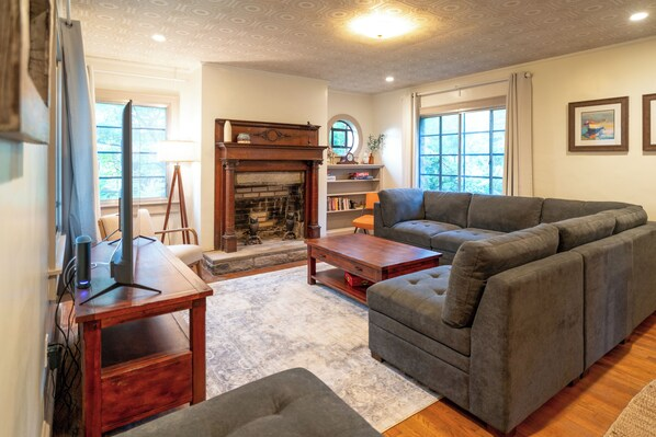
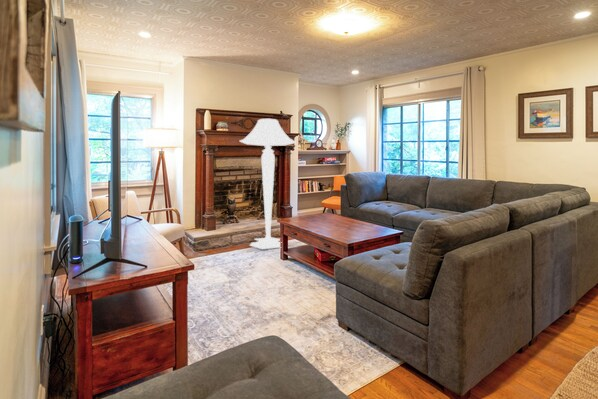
+ floor lamp [239,118,297,250]
